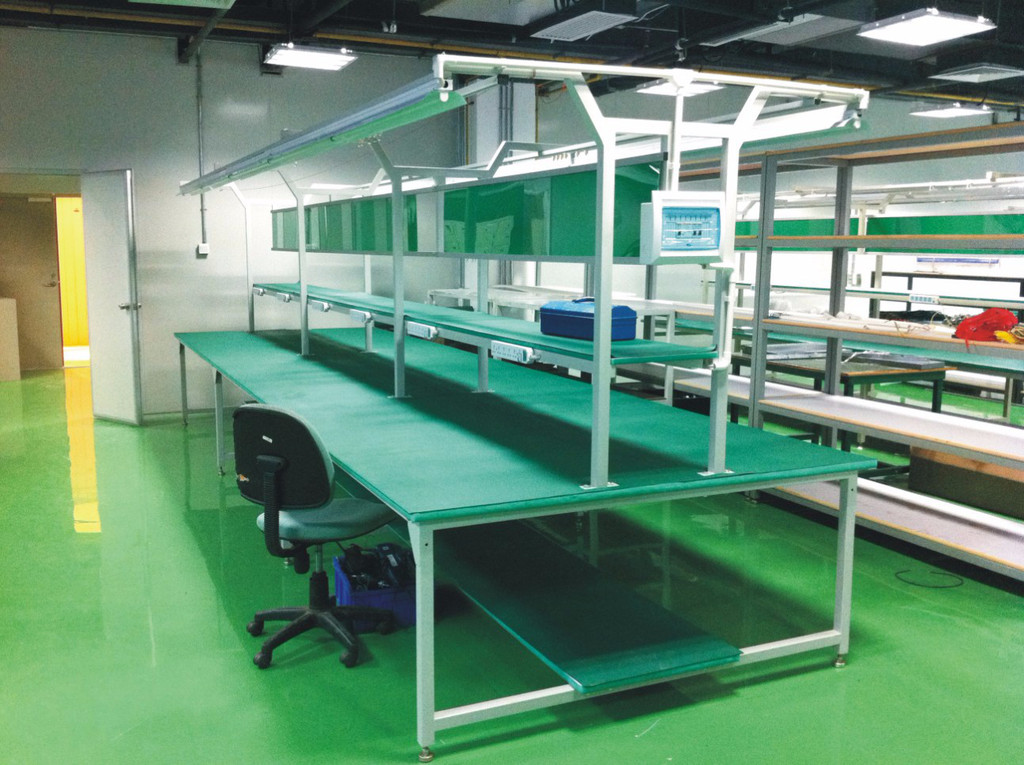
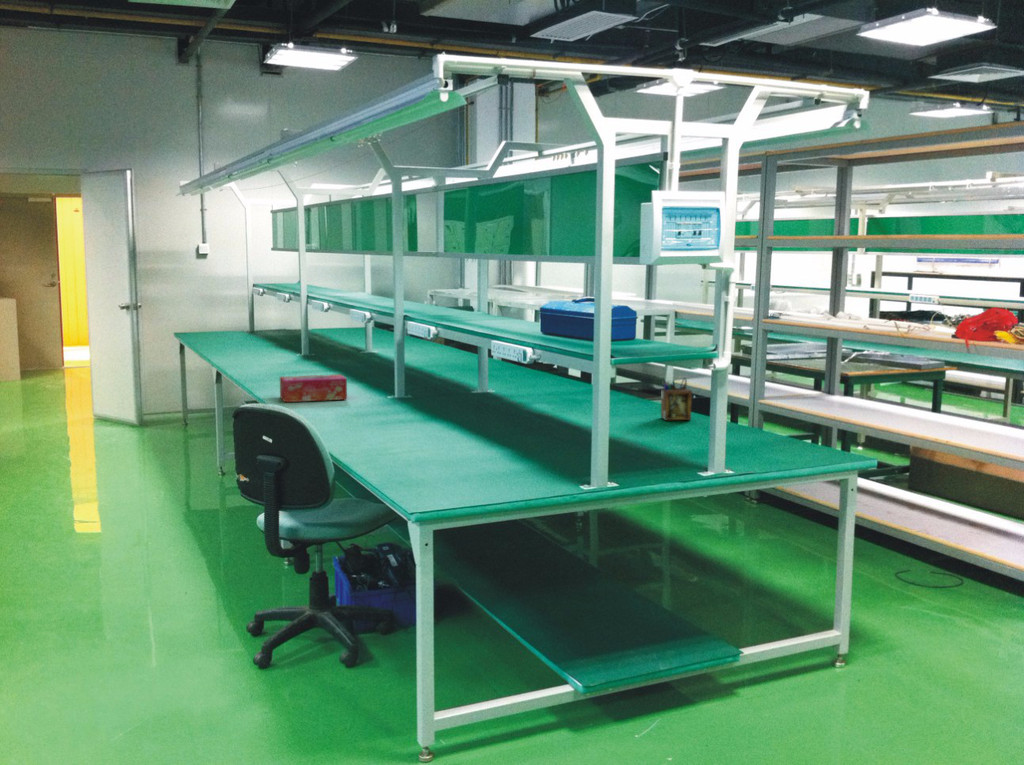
+ tissue box [279,374,348,403]
+ desk organizer [660,376,693,422]
